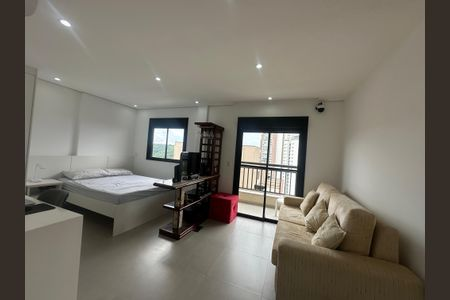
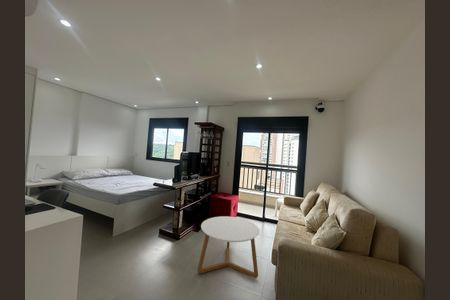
+ coffee table [196,215,260,279]
